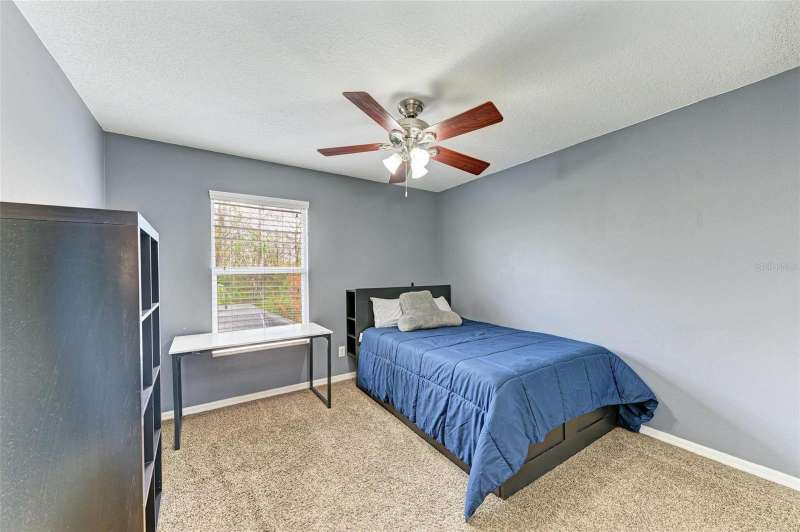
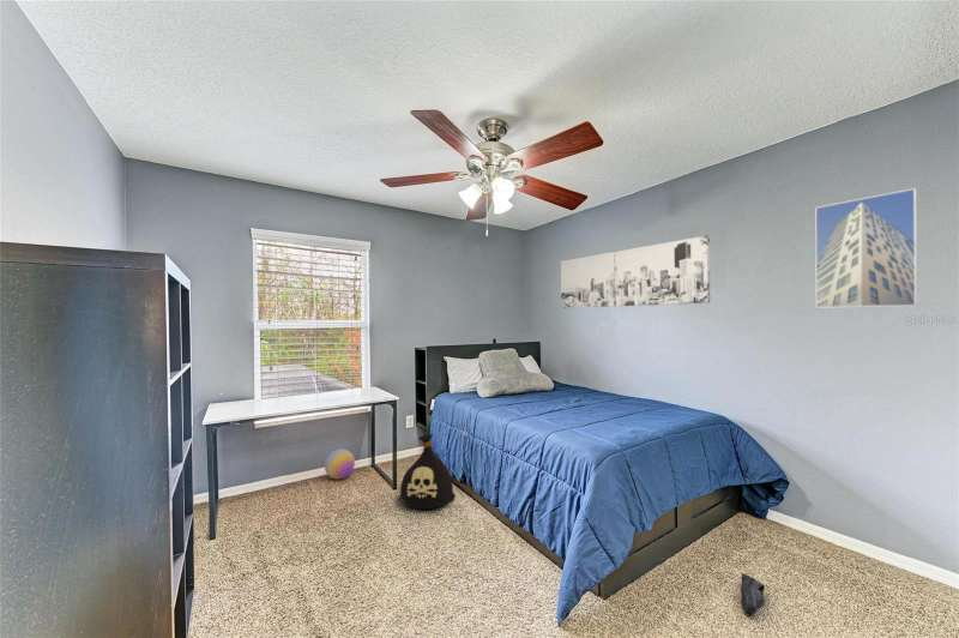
+ shoe [740,572,766,614]
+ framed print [814,187,918,309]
+ wall art [560,234,711,309]
+ ball [324,447,356,480]
+ bag [399,433,457,510]
